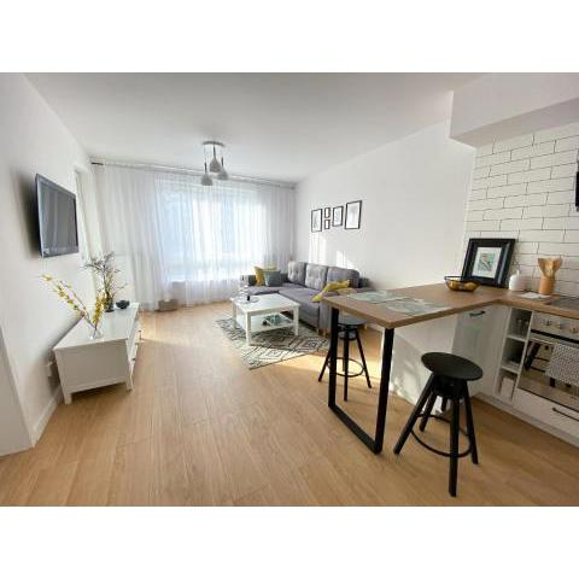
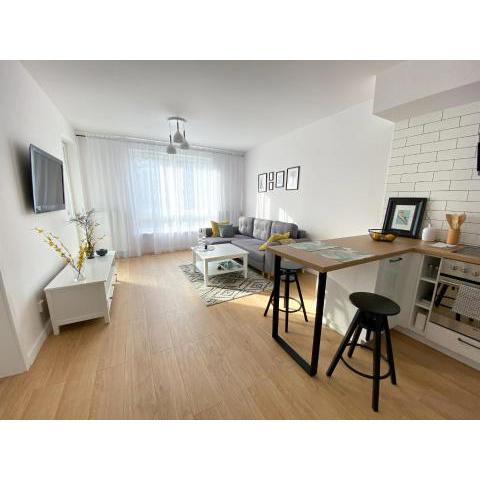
- wicker basket [157,290,180,312]
